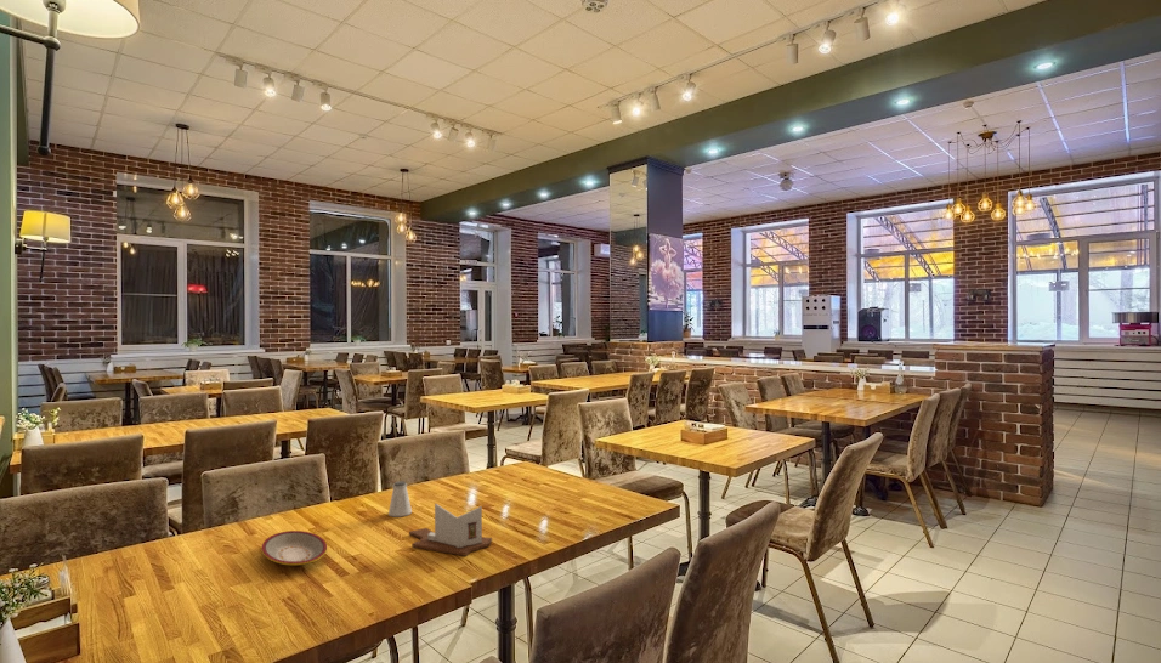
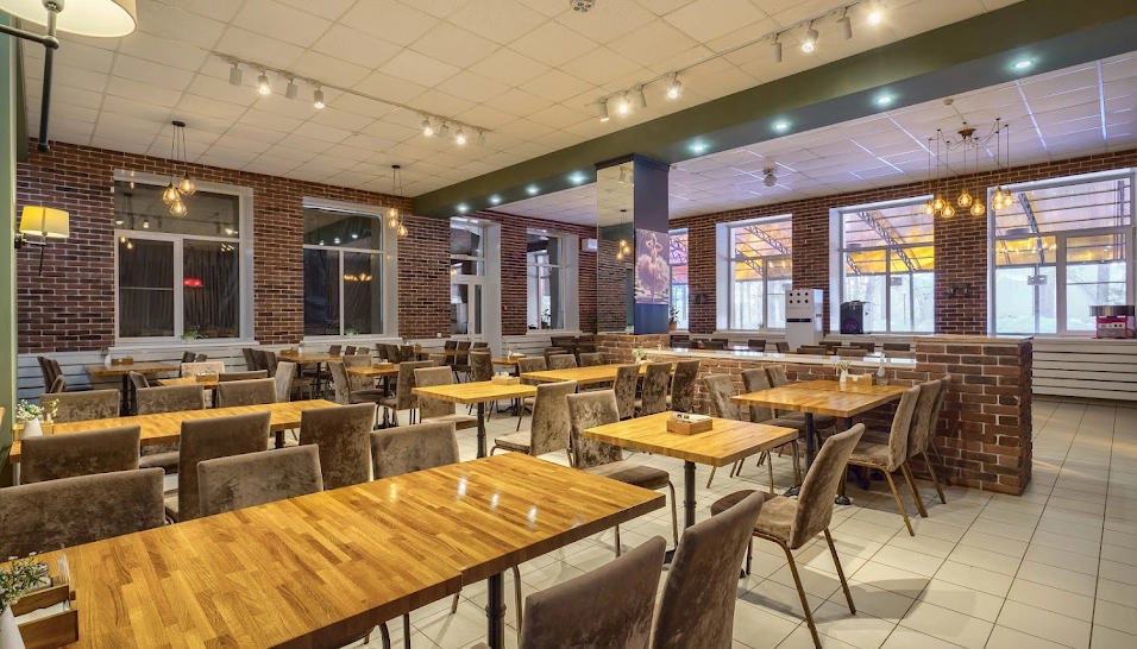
- plate [261,529,328,566]
- saltshaker [387,480,413,517]
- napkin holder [408,503,493,557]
